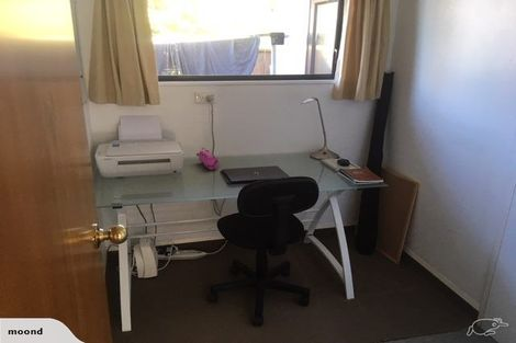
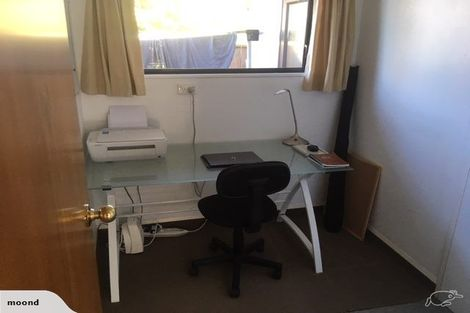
- pencil case [195,147,220,171]
